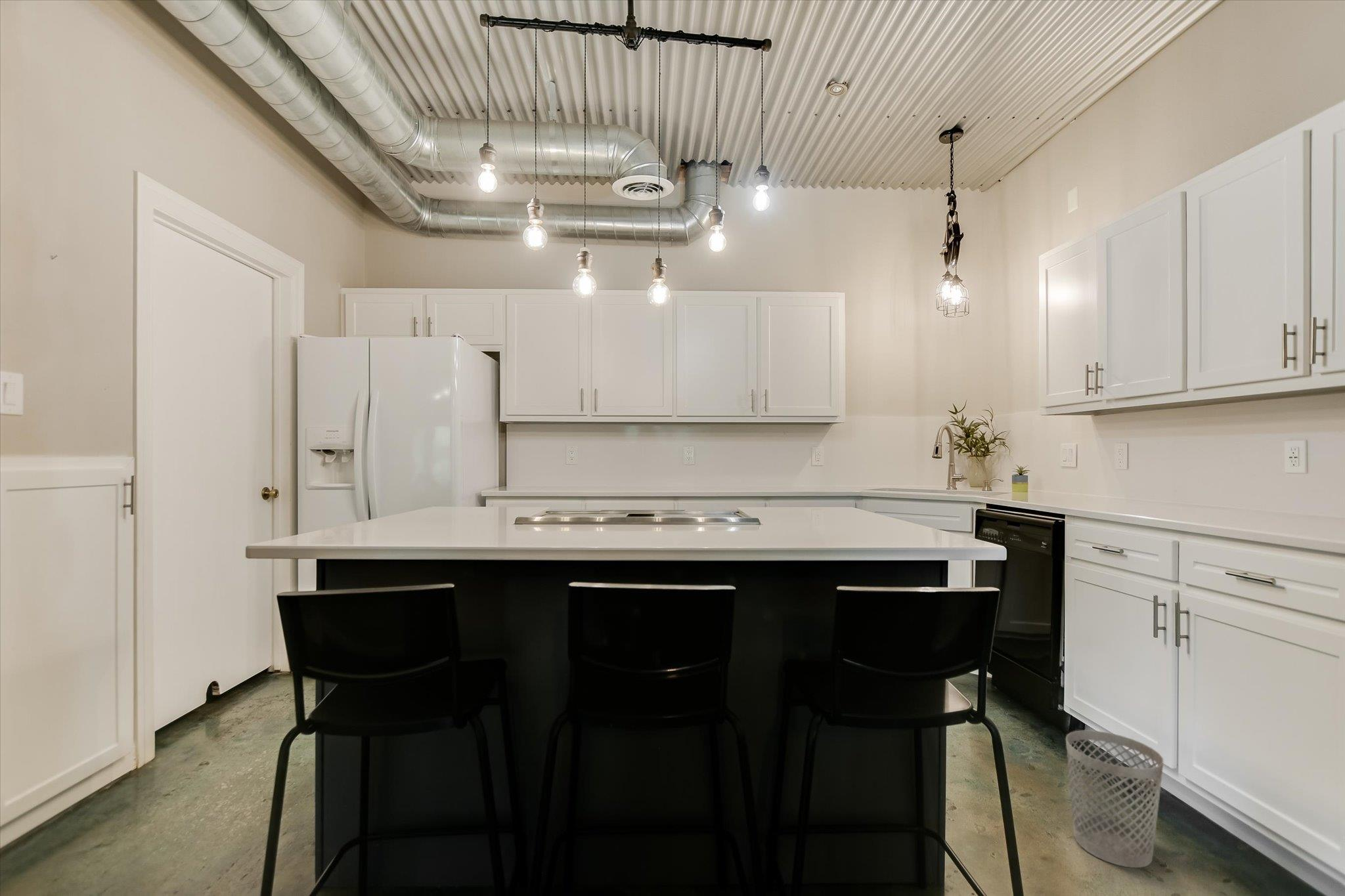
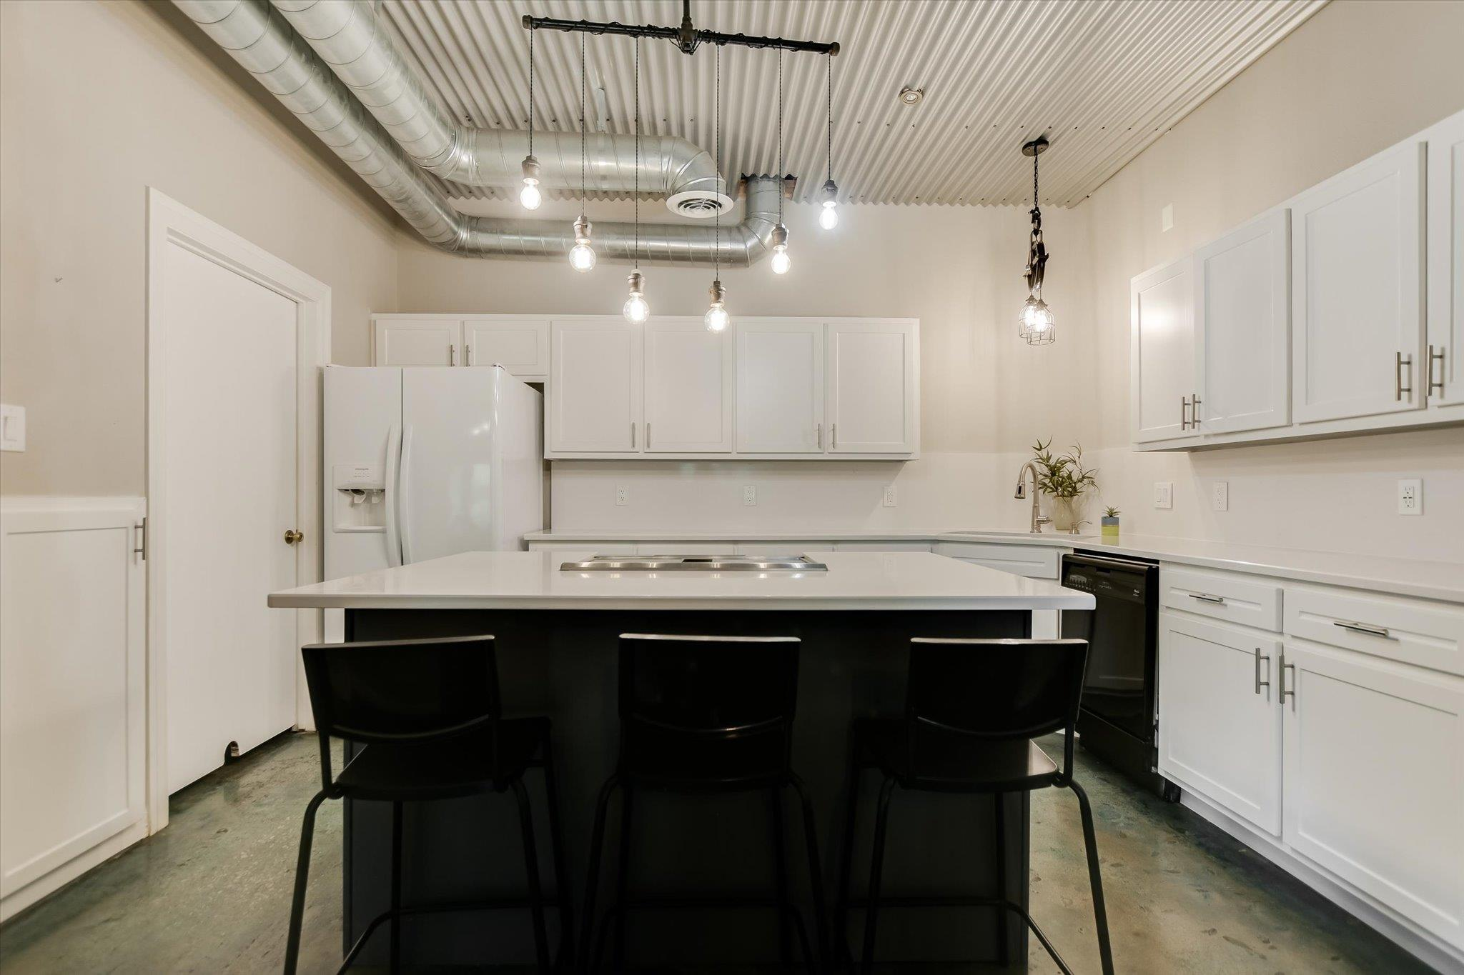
- wastebasket [1065,729,1164,868]
